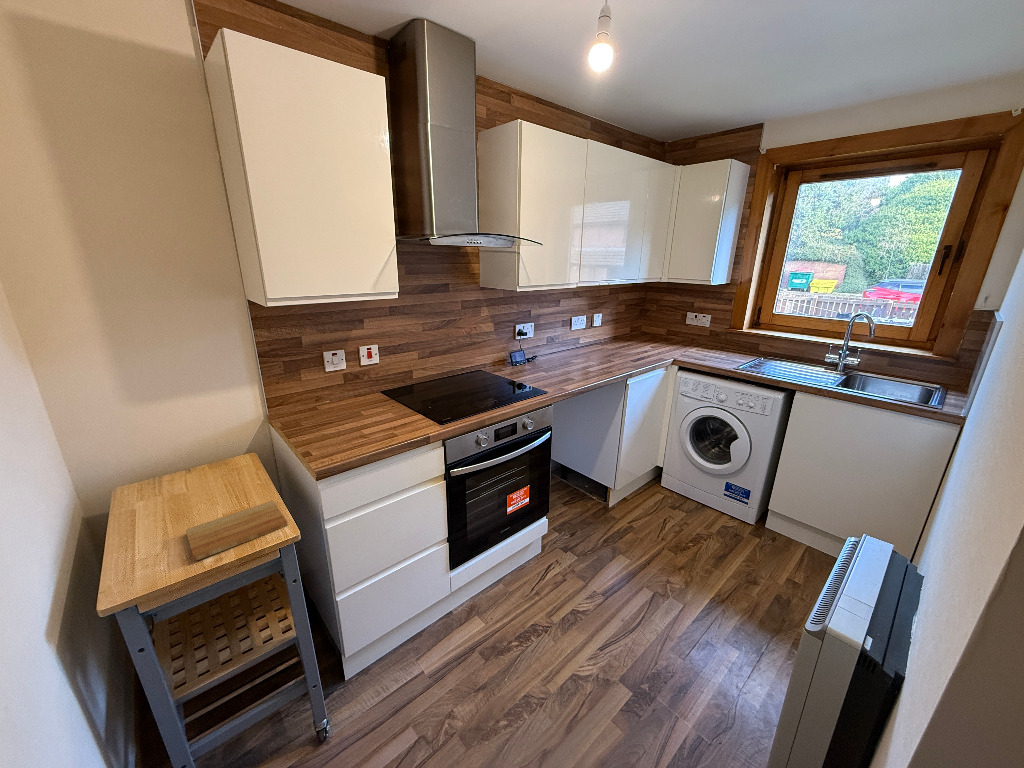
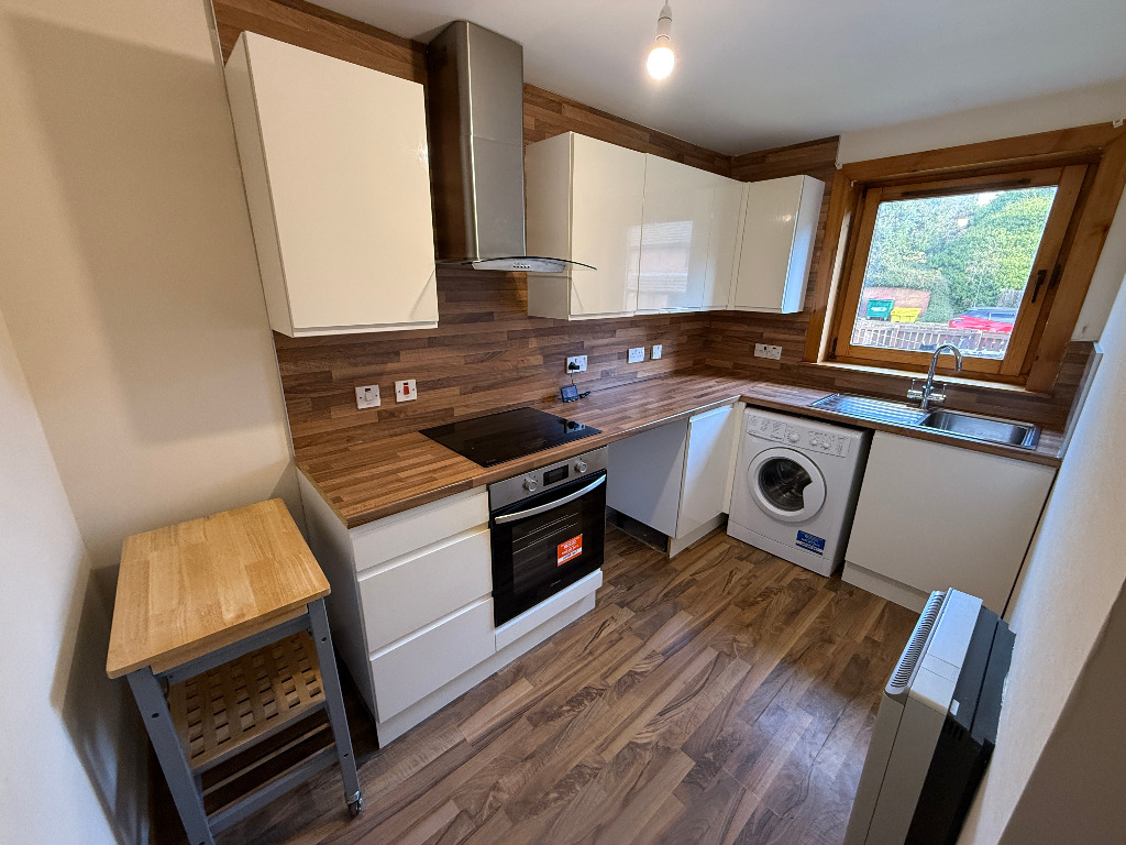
- cutting board [185,500,289,562]
